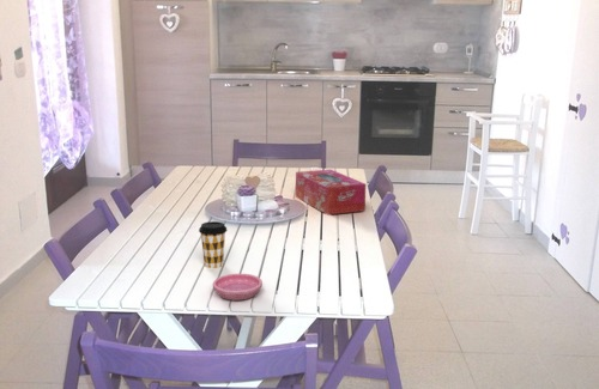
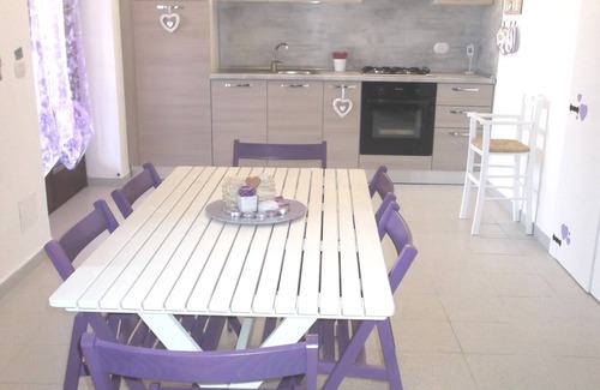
- tissue box [295,169,367,215]
- coffee cup [198,220,228,269]
- saucer [212,273,264,302]
